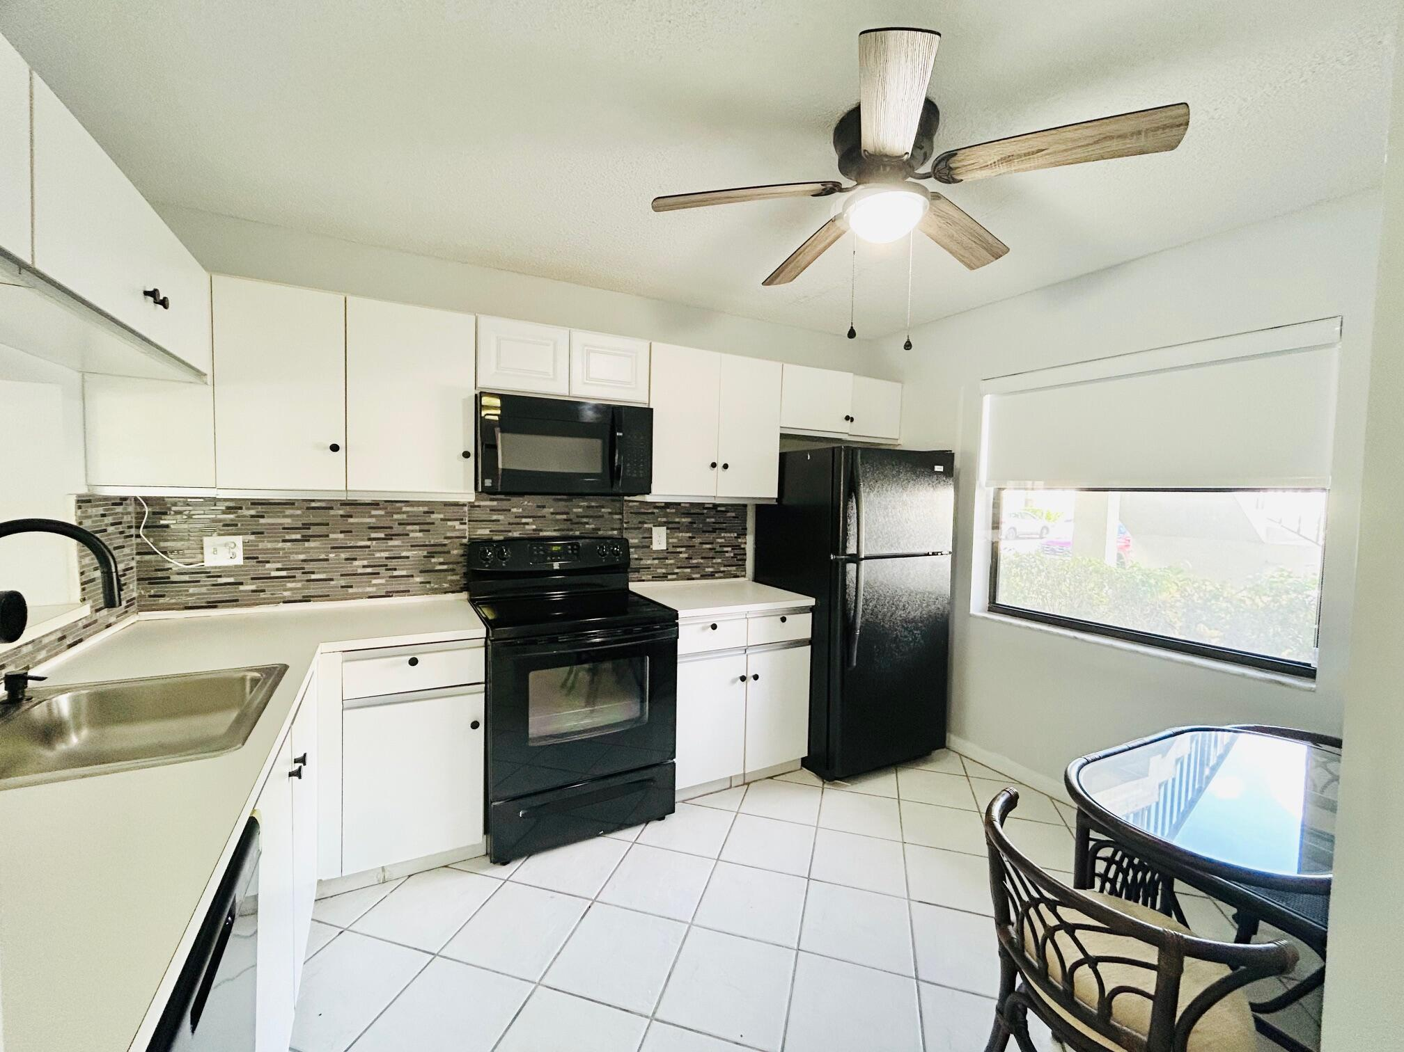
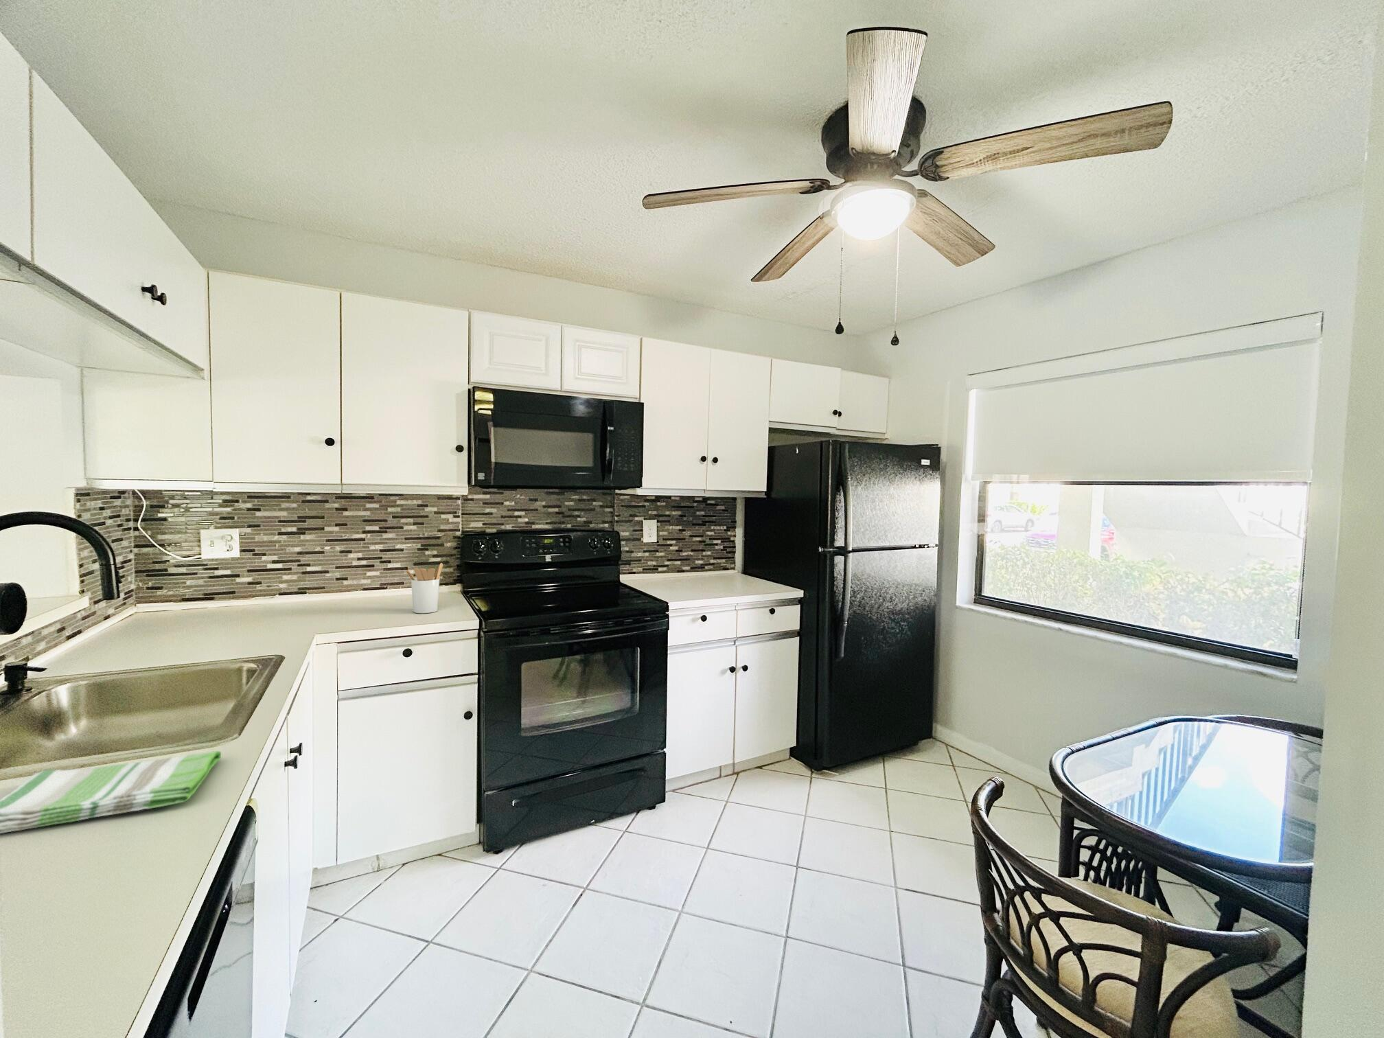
+ dish towel [0,750,221,834]
+ utensil holder [404,563,444,614]
